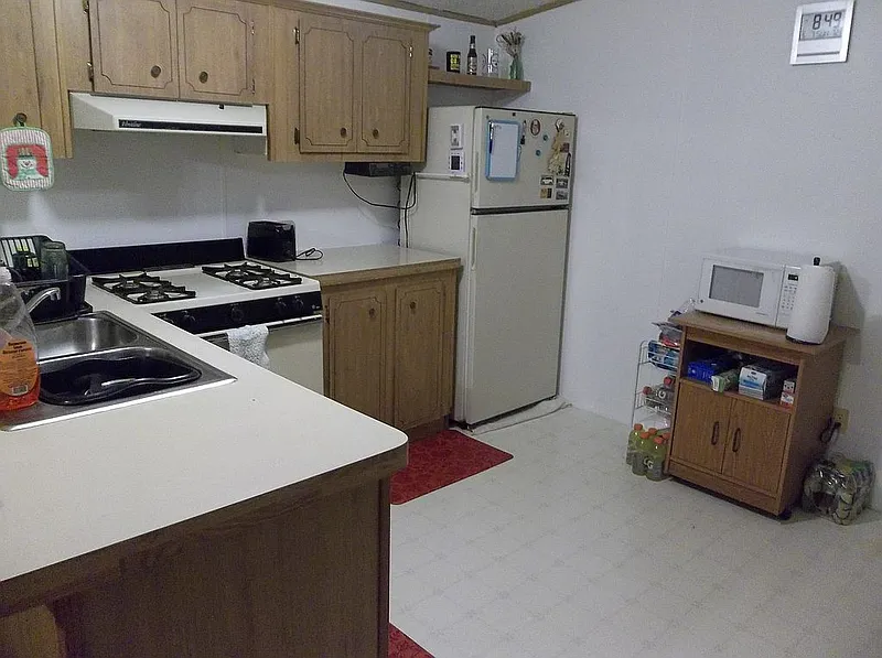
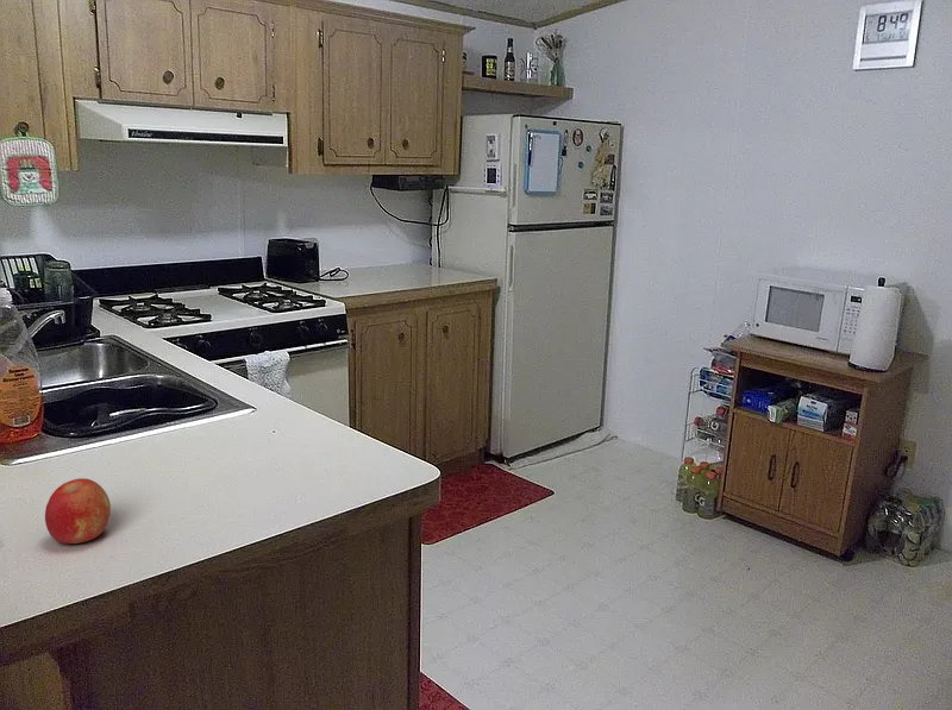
+ fruit [44,477,112,545]
